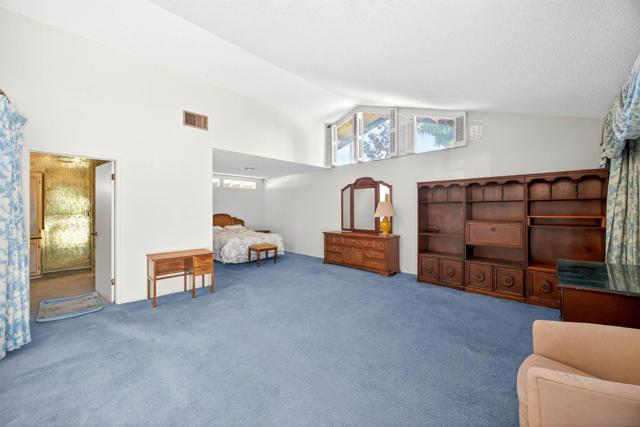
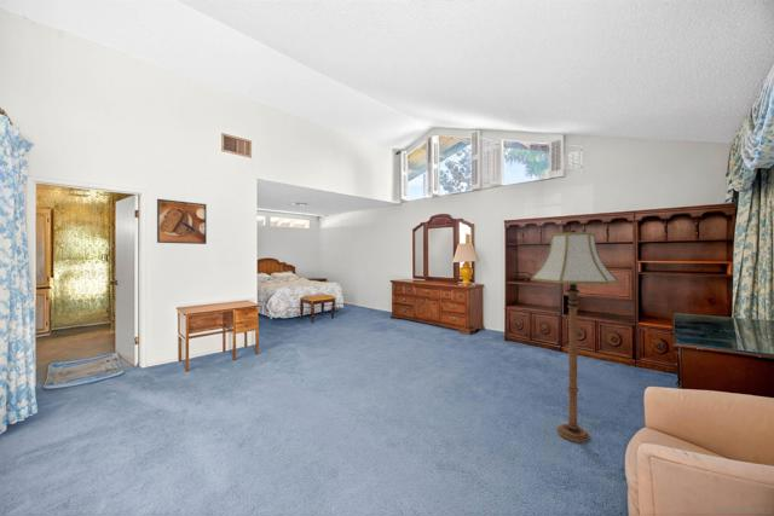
+ floor lamp [530,226,619,443]
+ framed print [156,198,208,245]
